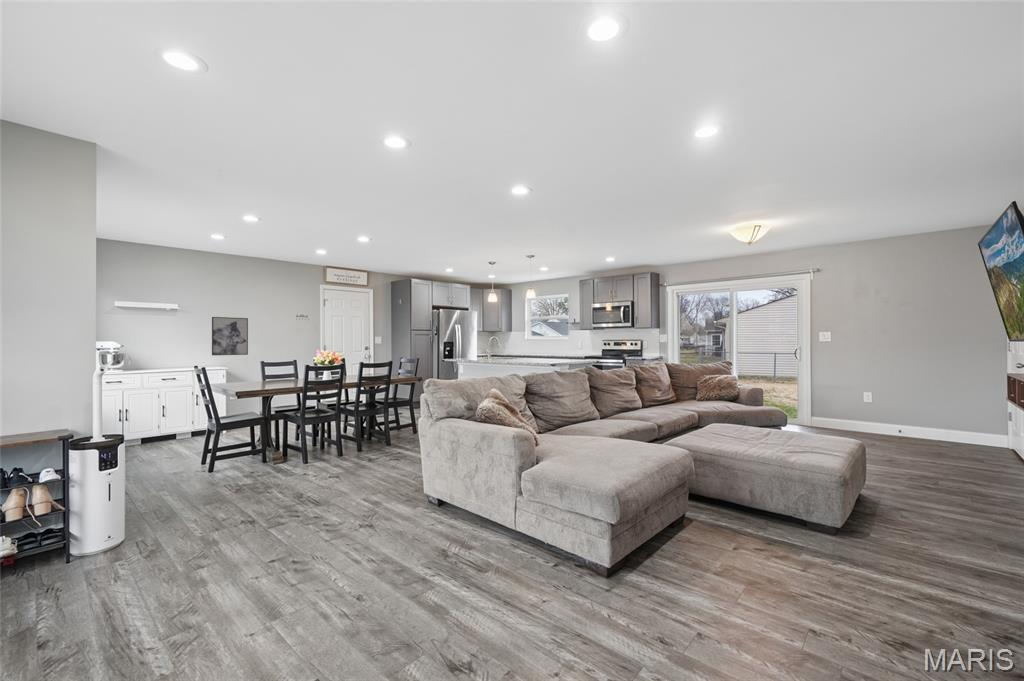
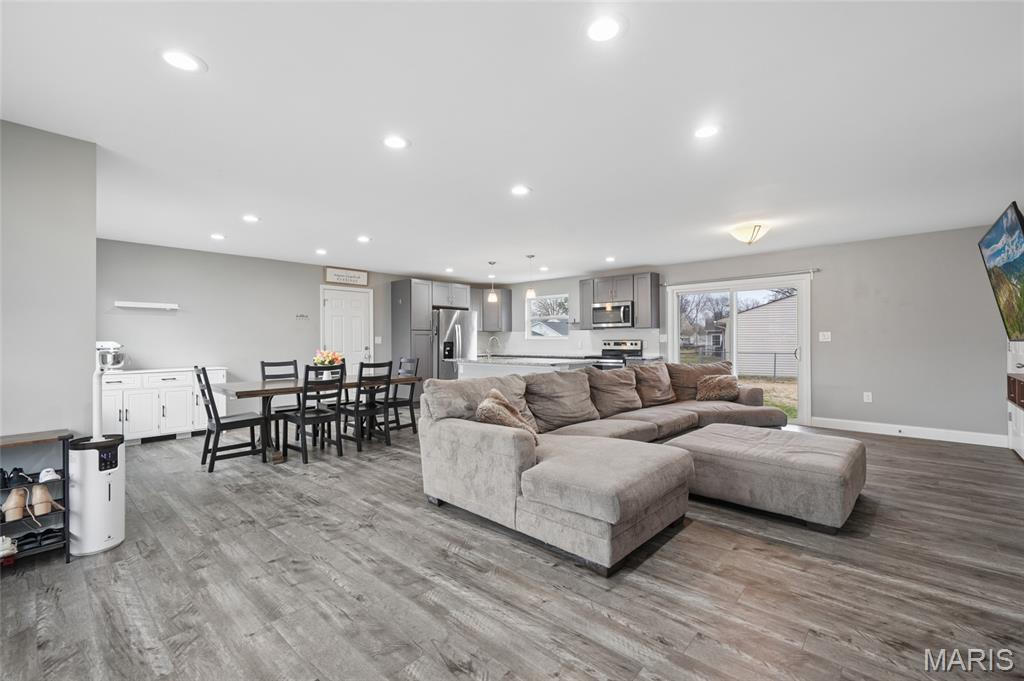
- wall art [211,316,249,356]
